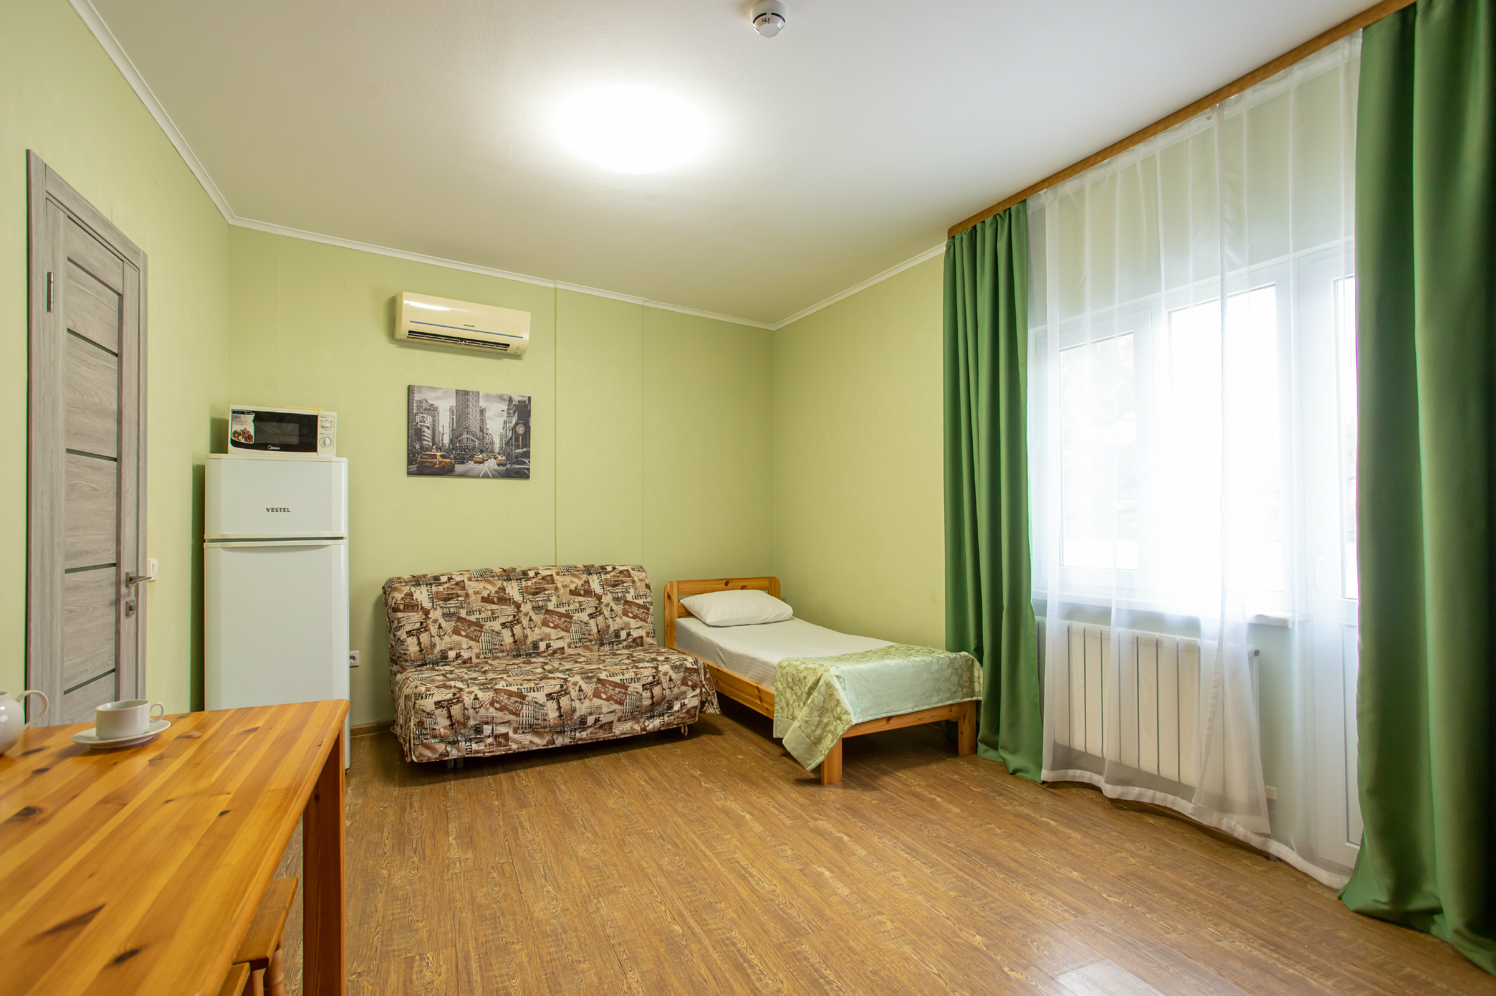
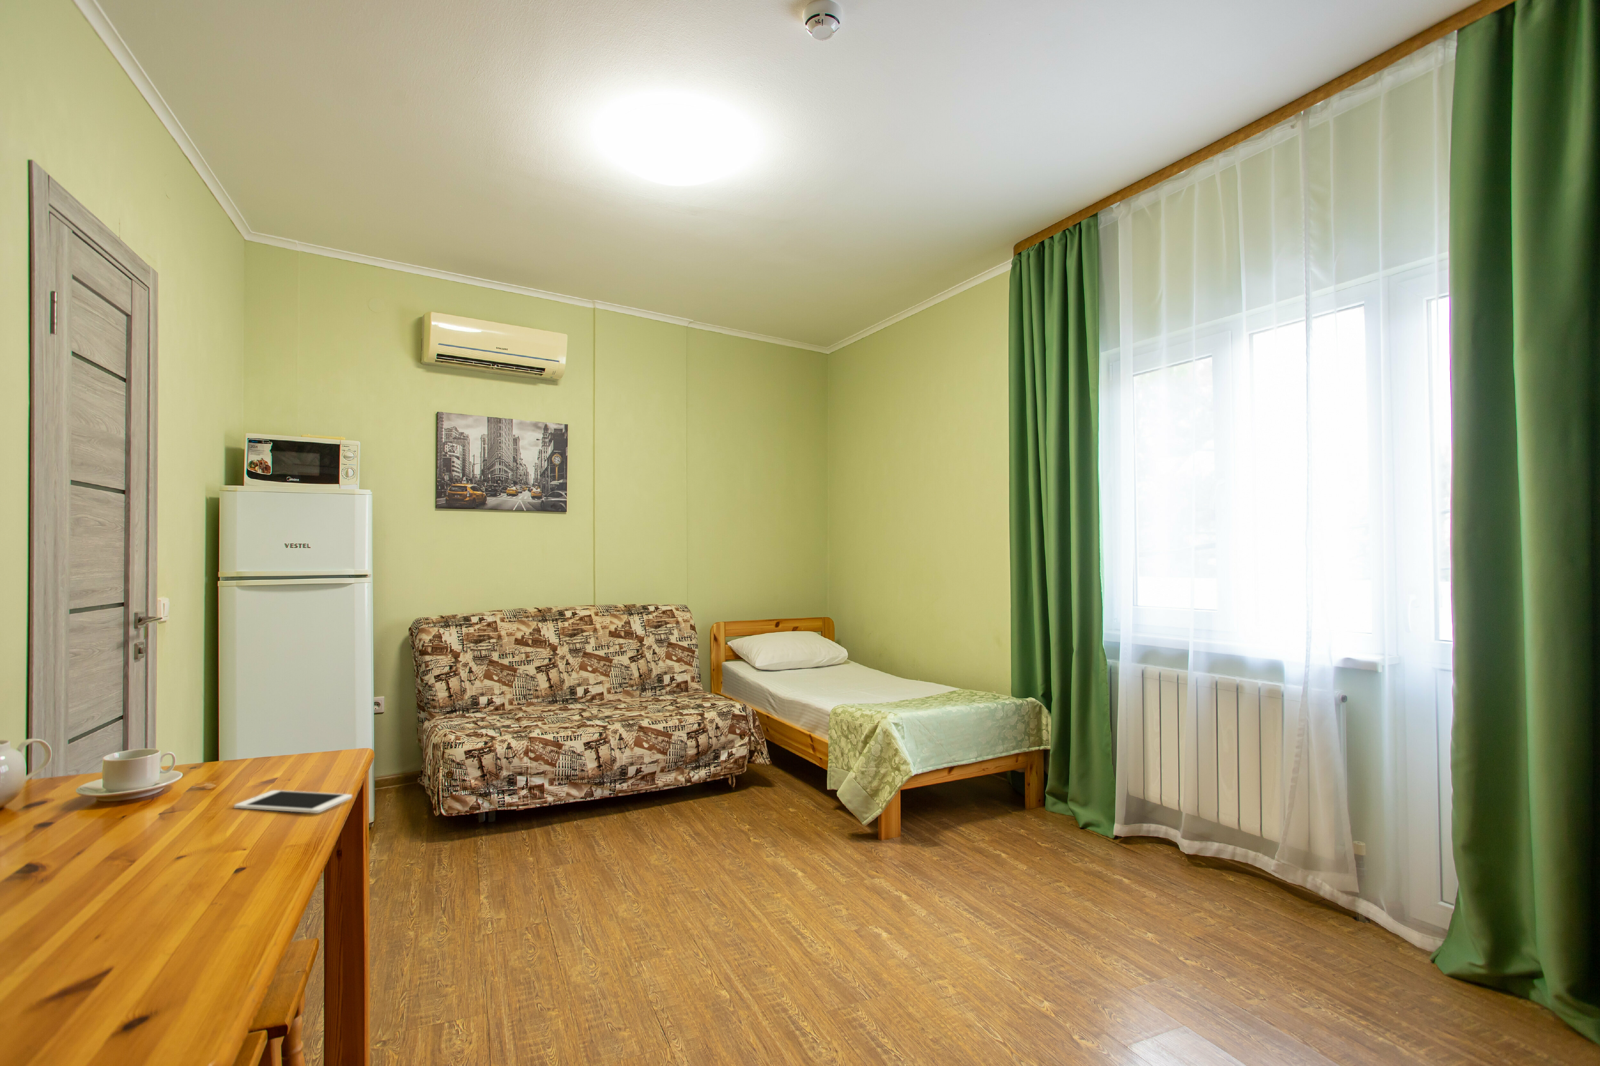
+ cell phone [234,790,352,814]
